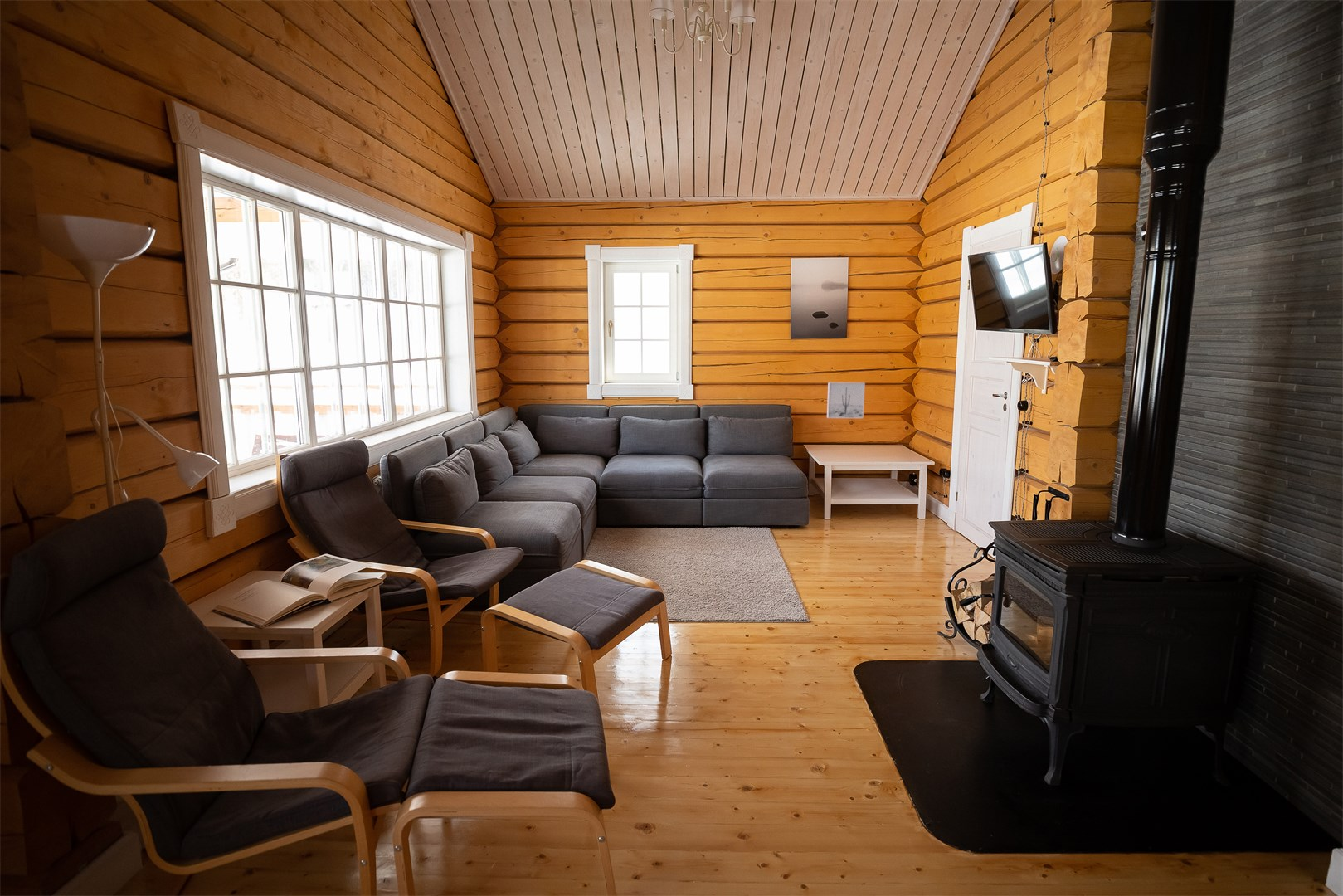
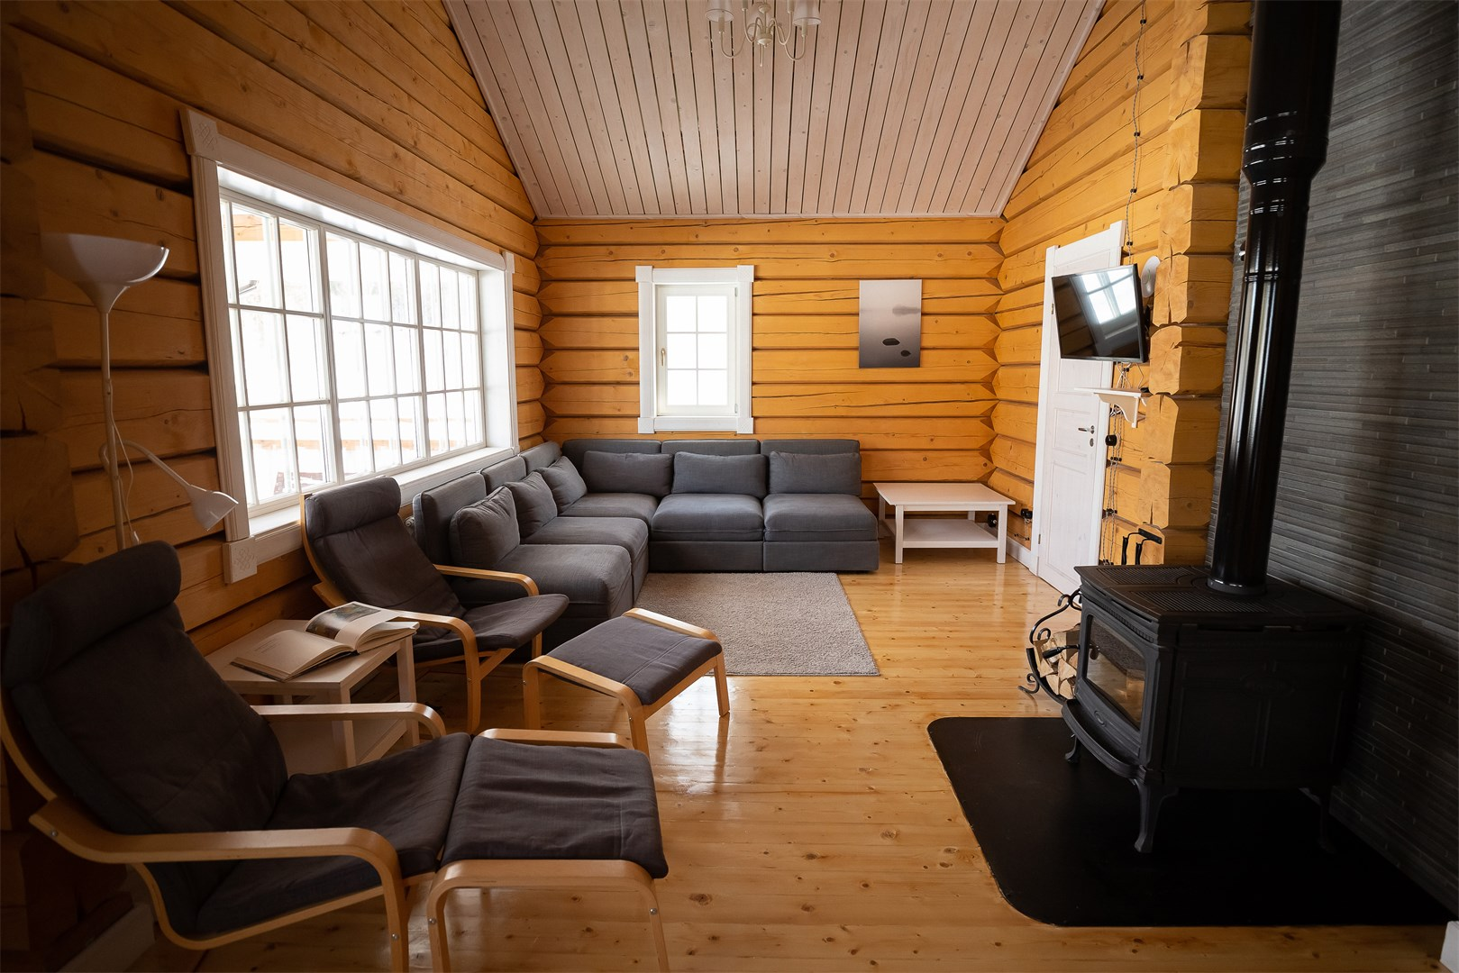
- wall art [826,382,866,419]
